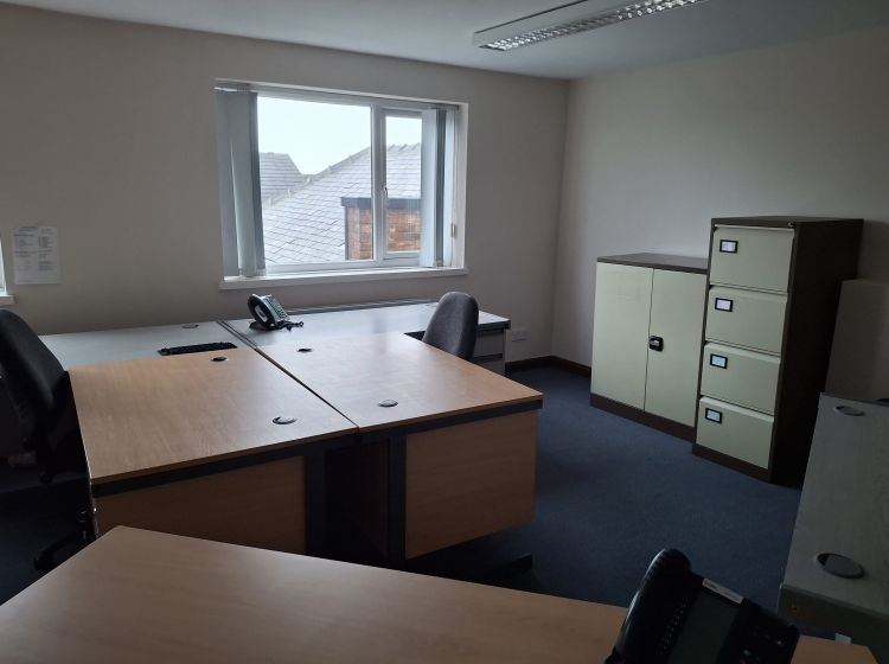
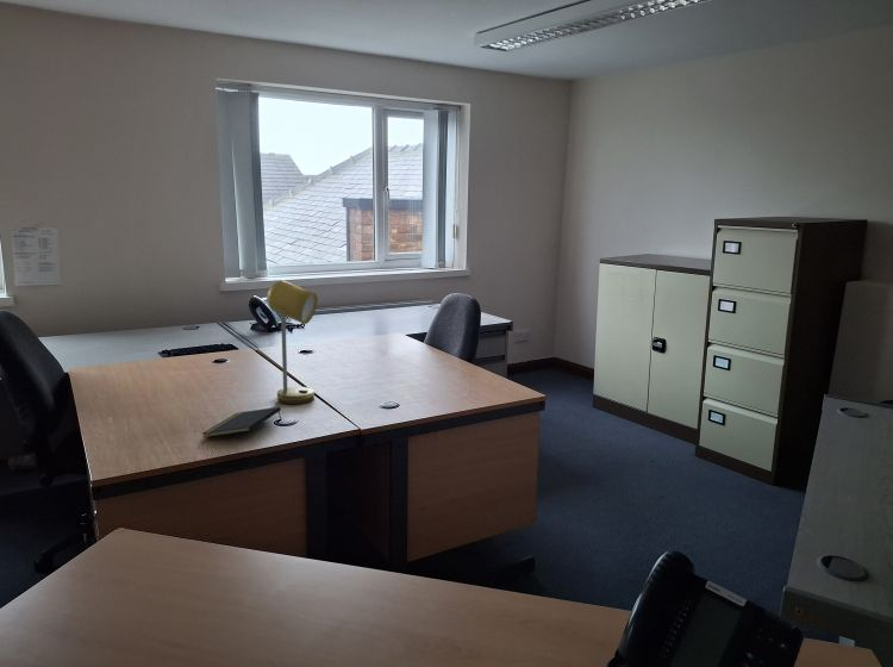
+ notepad [201,406,282,438]
+ desk lamp [266,280,318,405]
